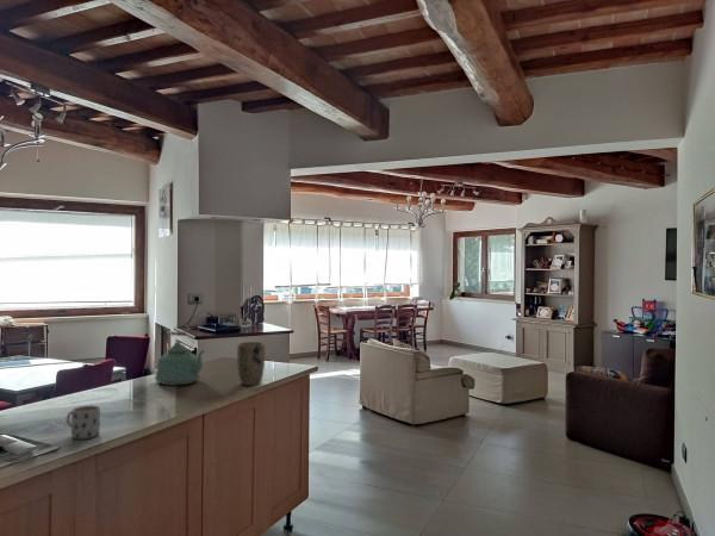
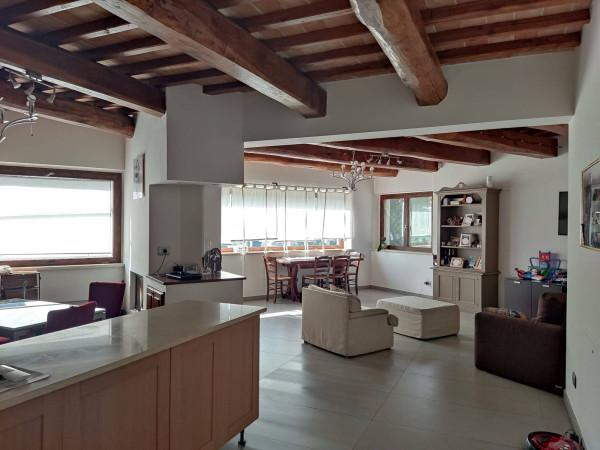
- mug [66,405,101,440]
- kettle [154,330,206,386]
- plant pot [236,341,266,387]
